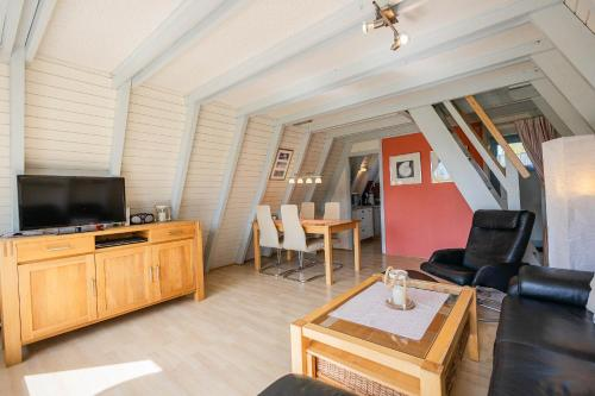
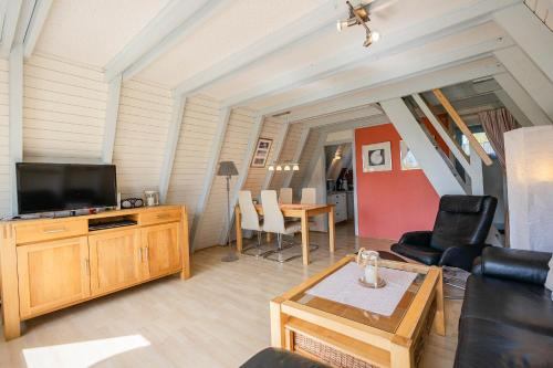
+ floor lamp [216,160,240,263]
